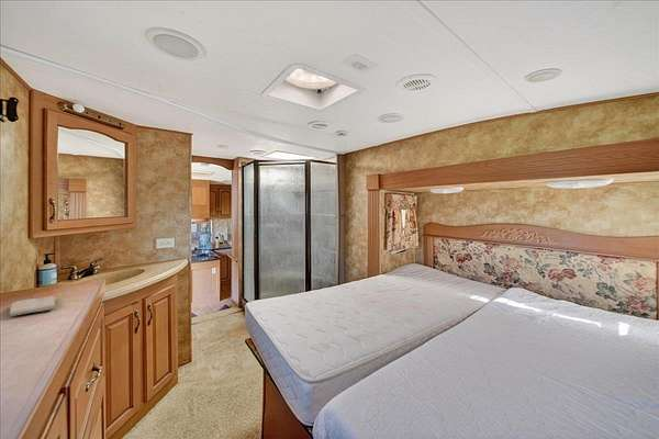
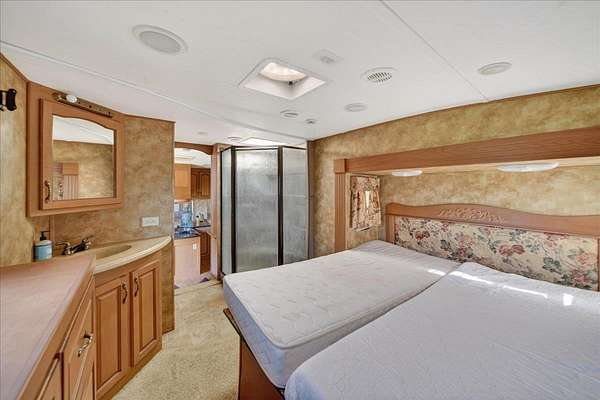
- washcloth [9,295,56,317]
